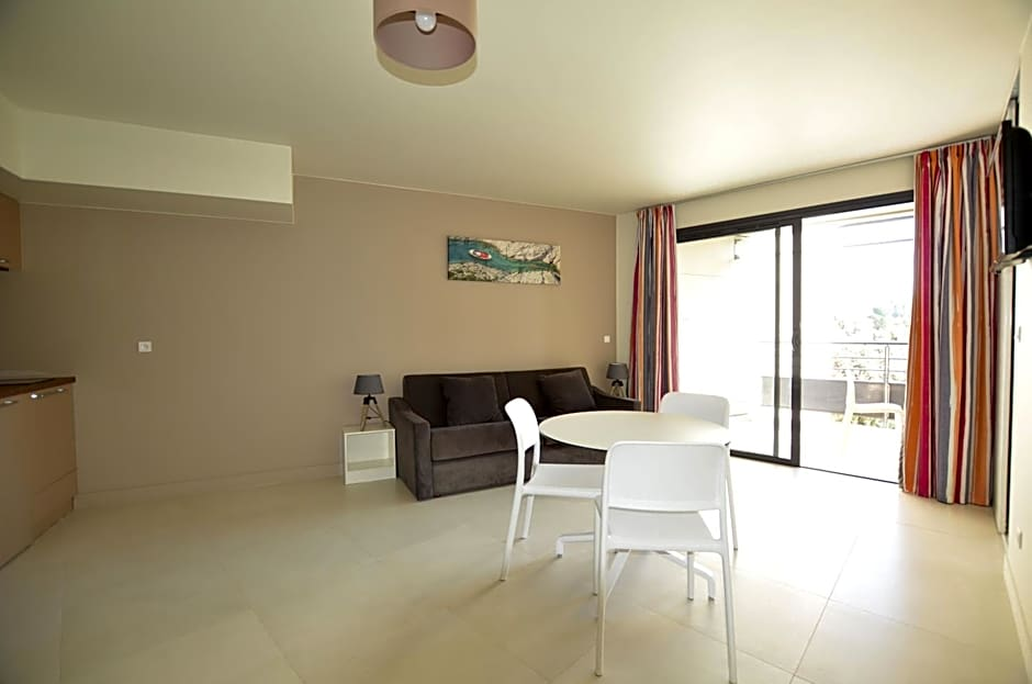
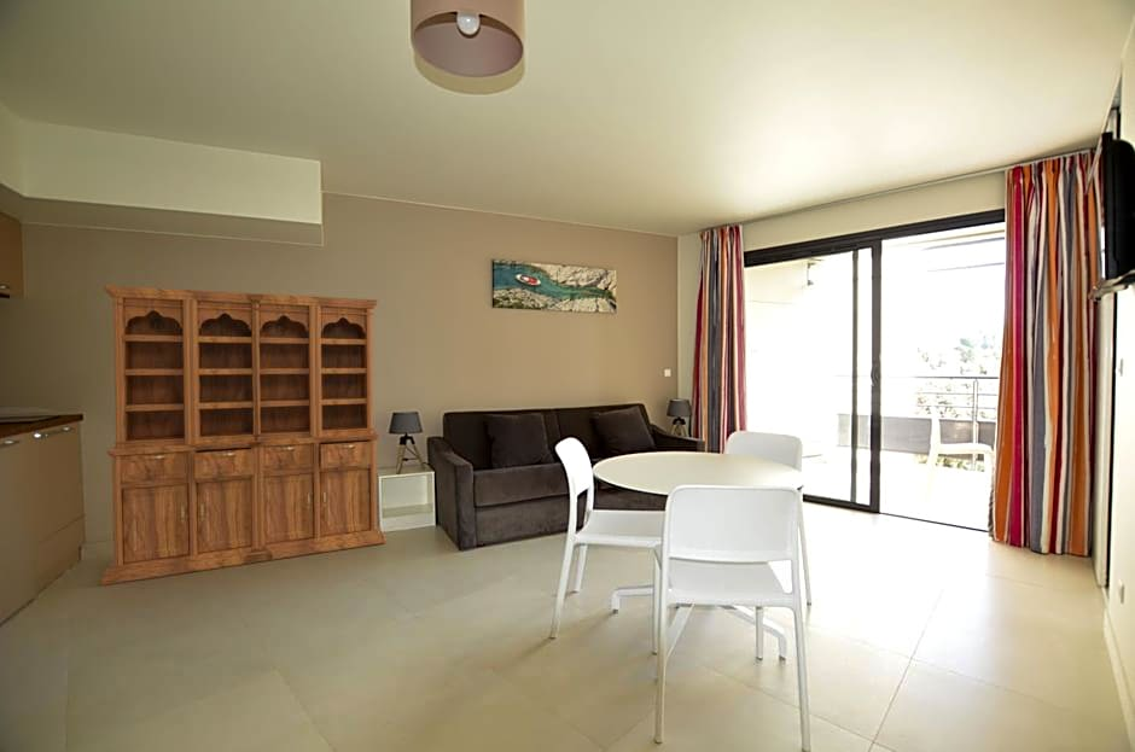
+ bookcase [99,285,388,587]
